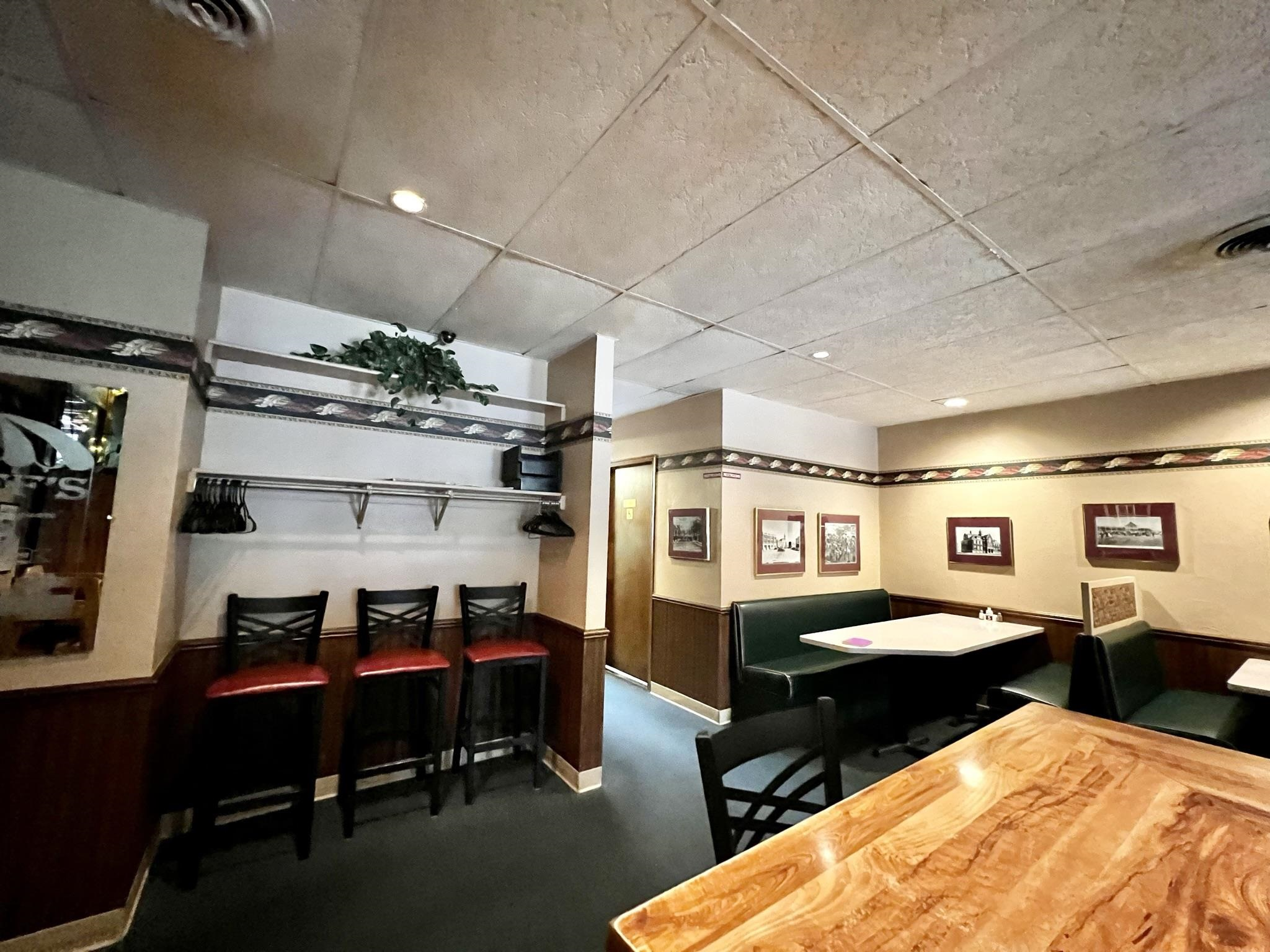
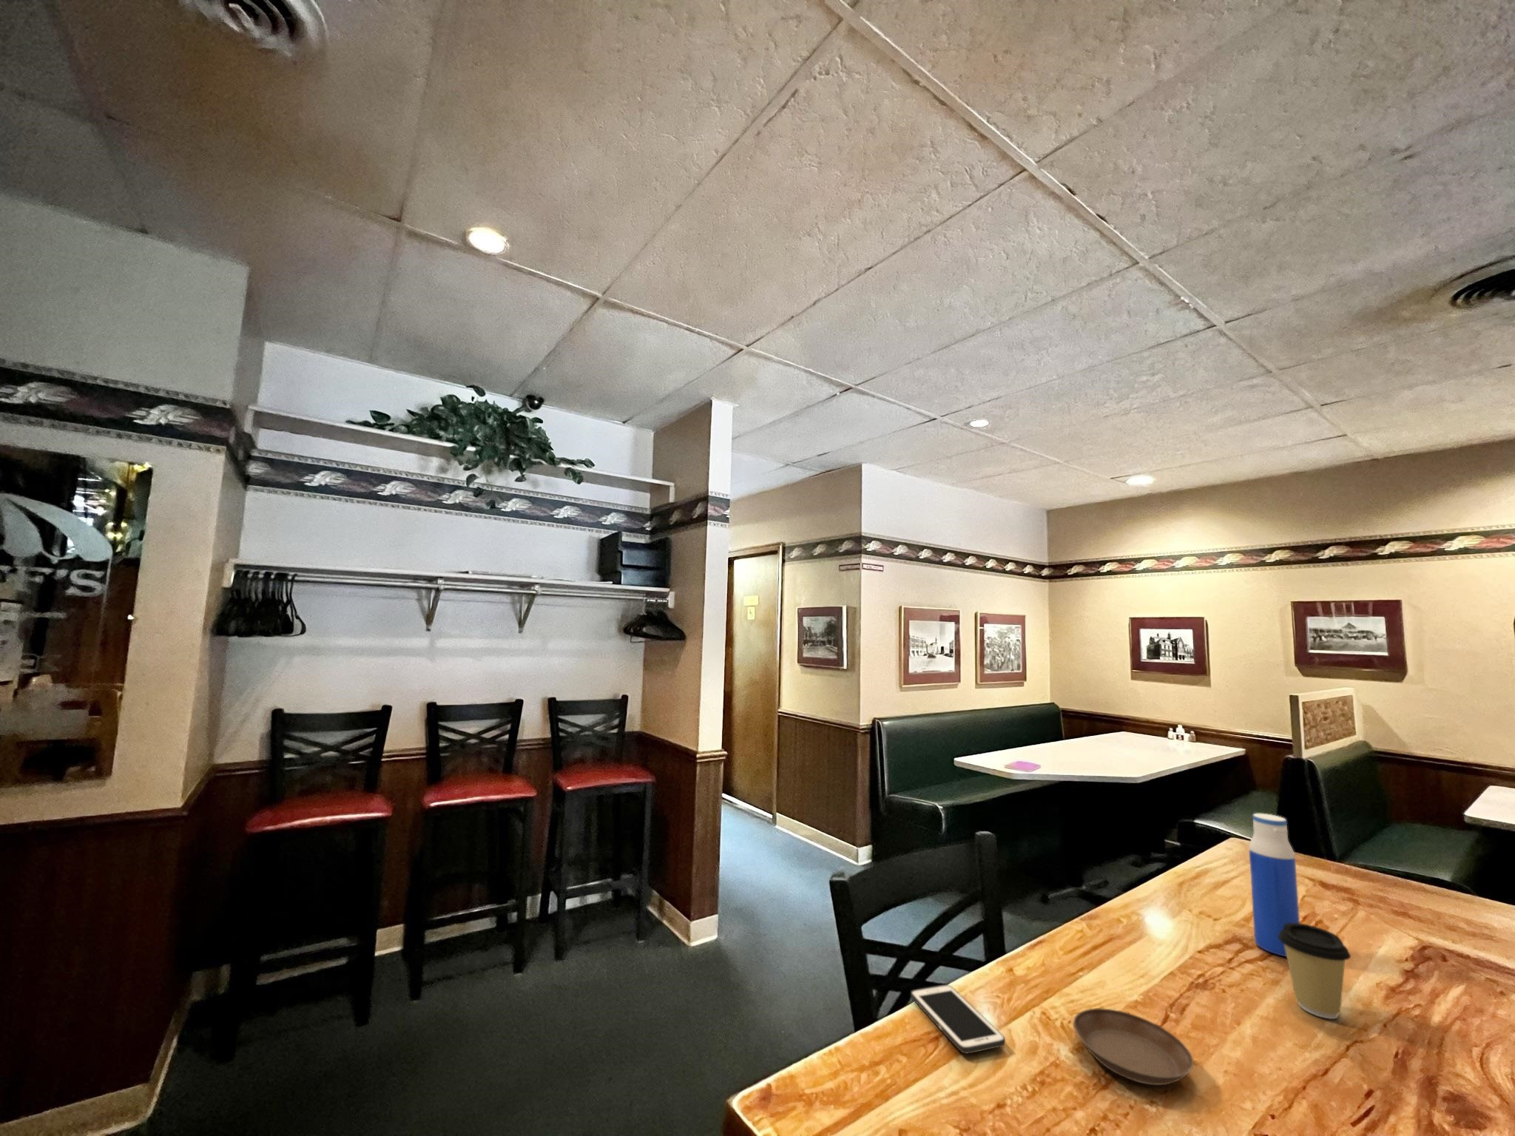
+ coffee cup [1279,924,1352,1020]
+ saucer [1072,1007,1194,1086]
+ cell phone [910,983,1006,1055]
+ water bottle [1249,813,1300,957]
